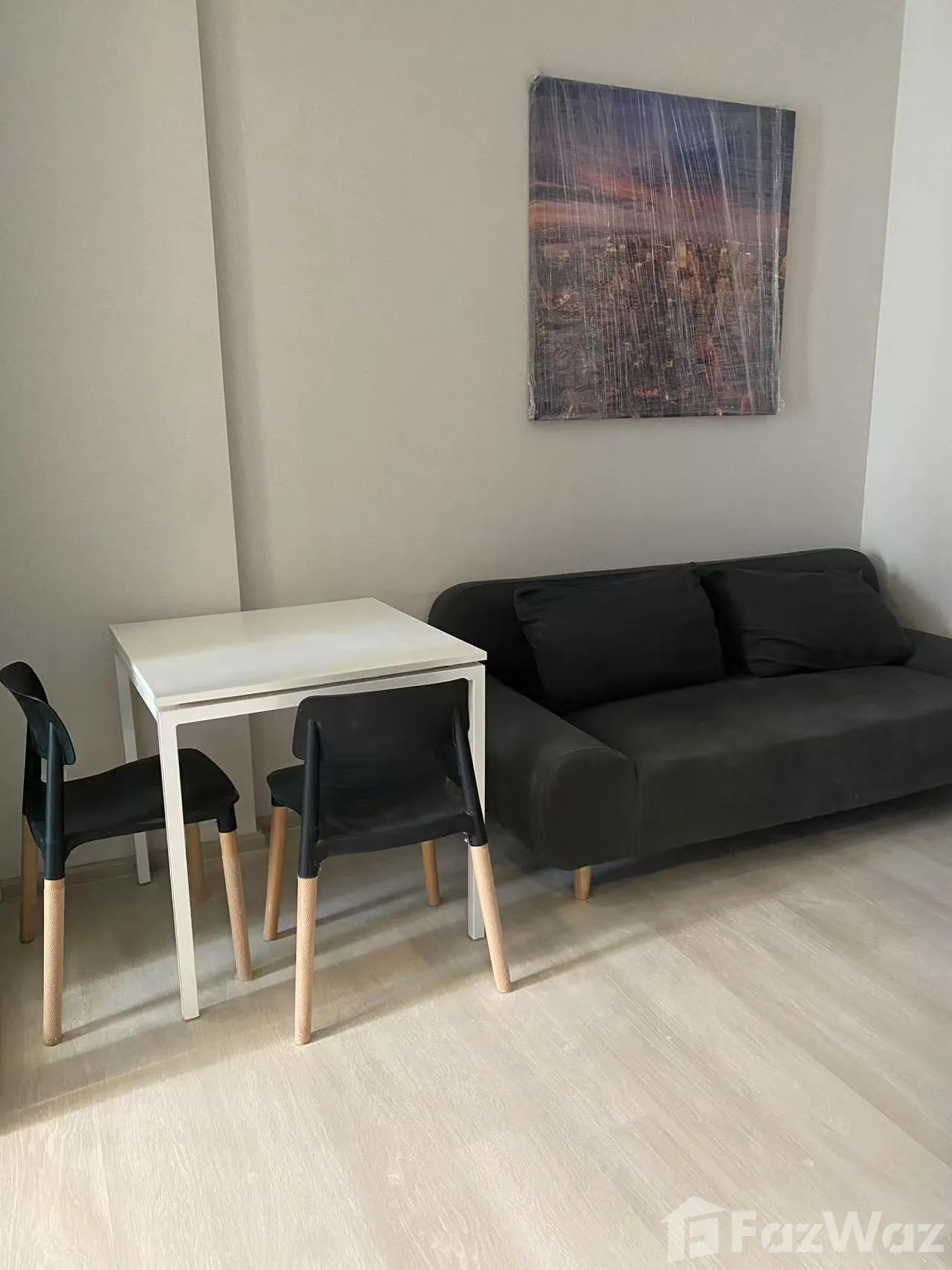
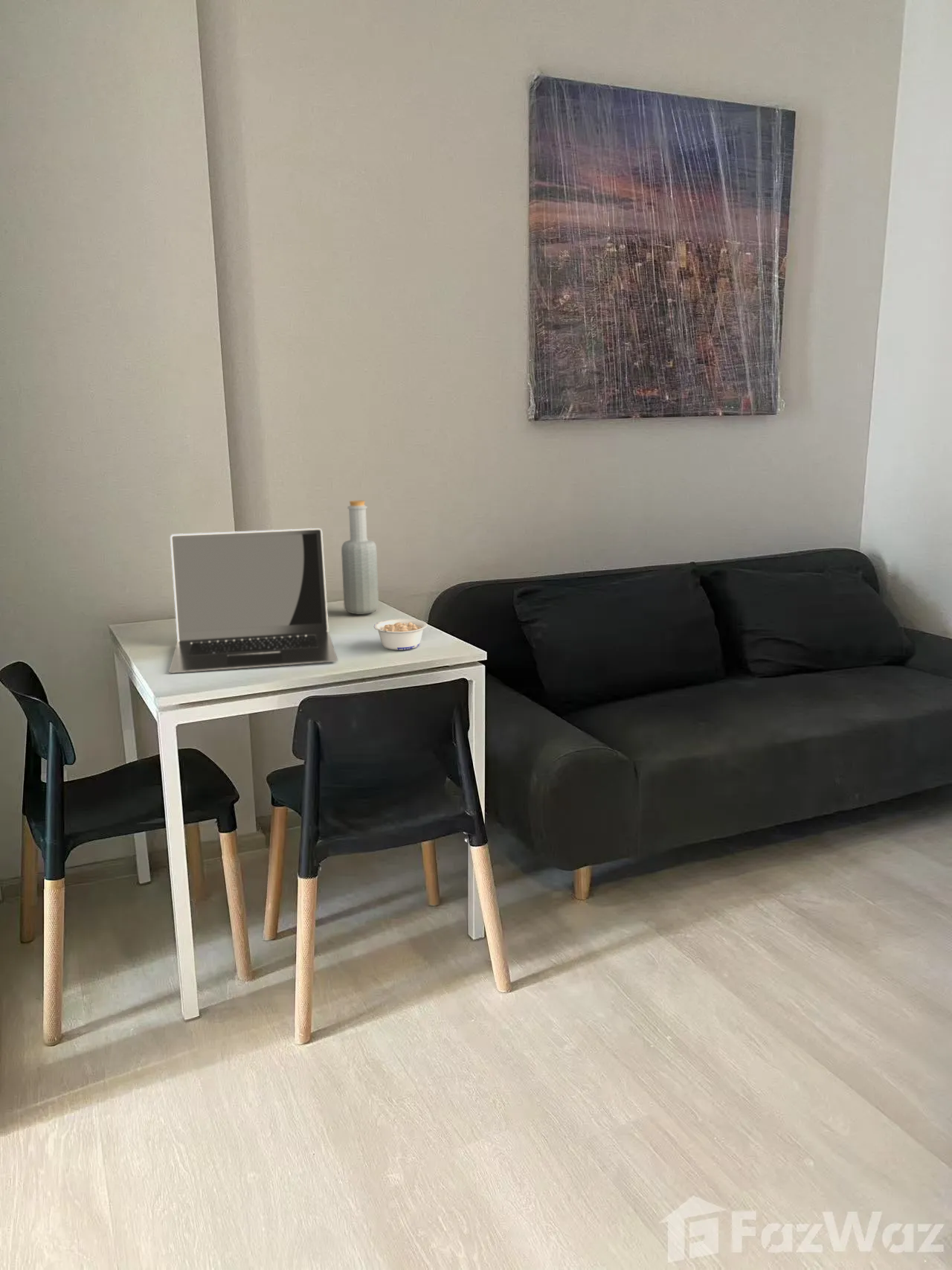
+ legume [373,618,428,651]
+ bottle [341,500,379,615]
+ laptop [169,527,338,674]
